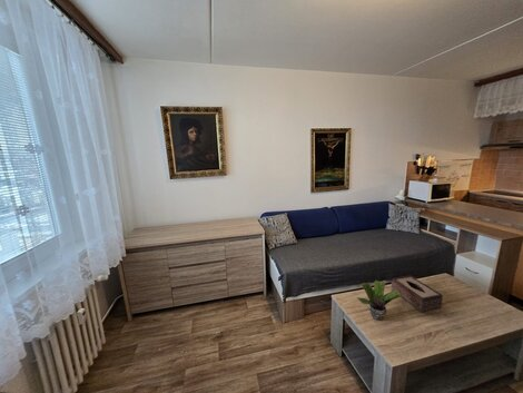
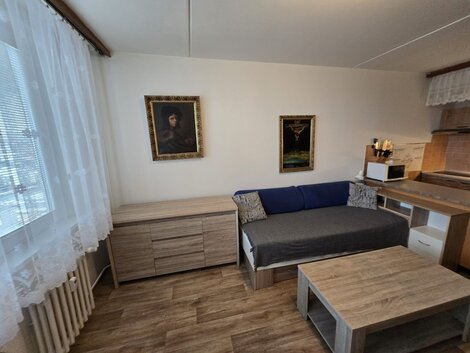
- tissue box [391,274,444,314]
- potted plant [356,279,402,322]
